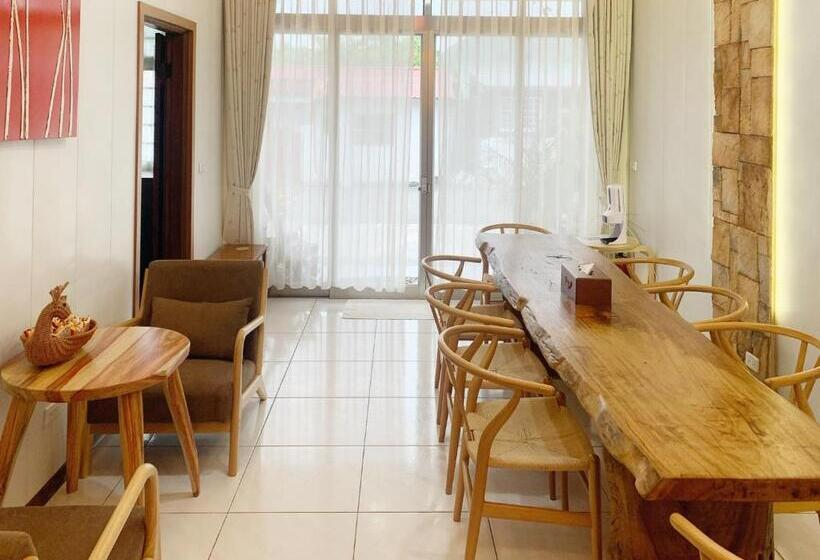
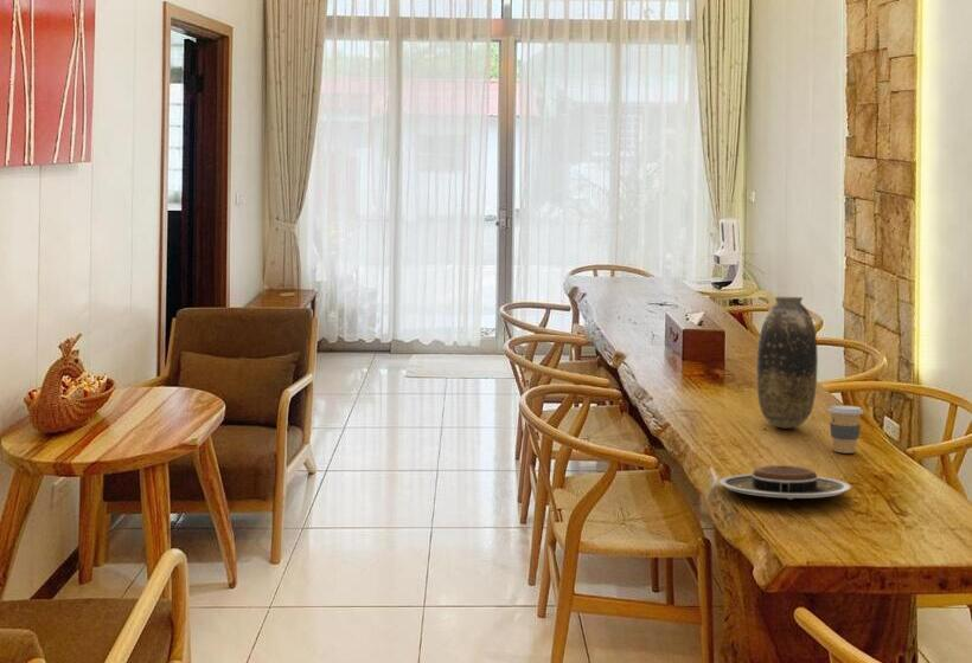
+ coffee cup [827,405,864,455]
+ plate [718,464,852,501]
+ vase [756,296,819,430]
